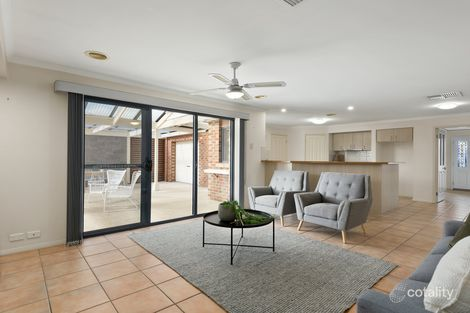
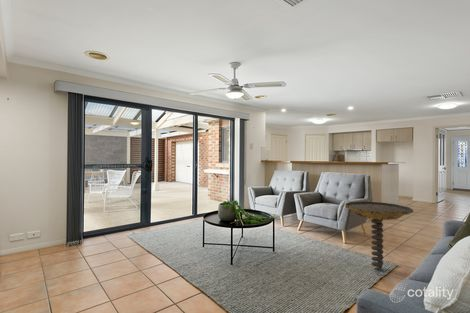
+ side table [345,201,414,270]
